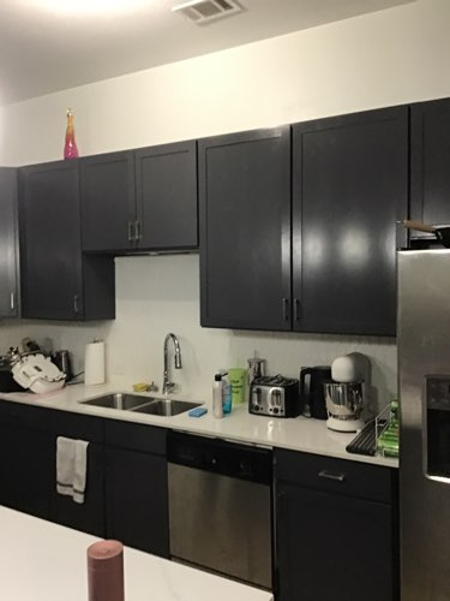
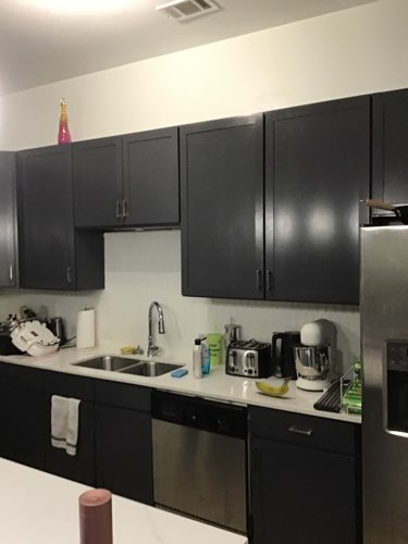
+ fruit [255,375,294,397]
